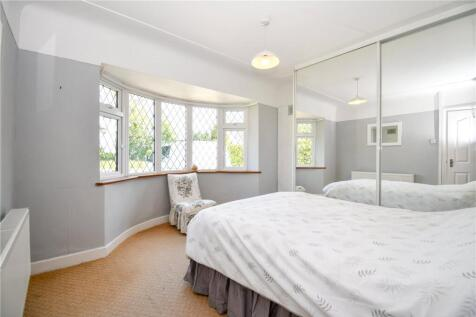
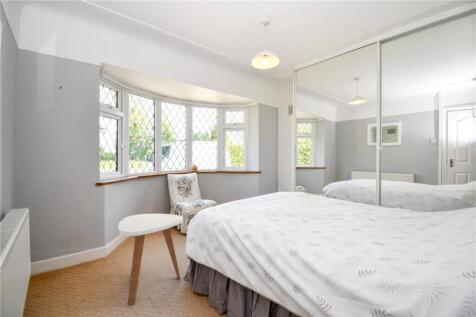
+ side table [117,213,184,306]
